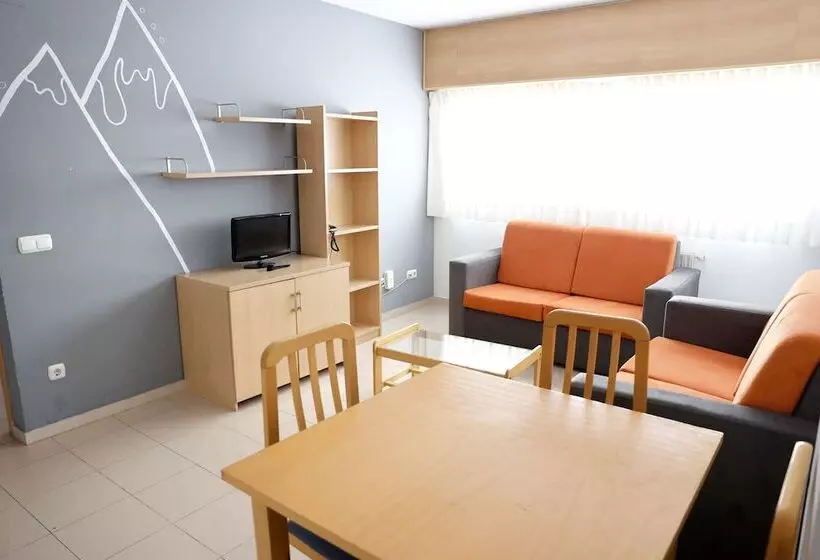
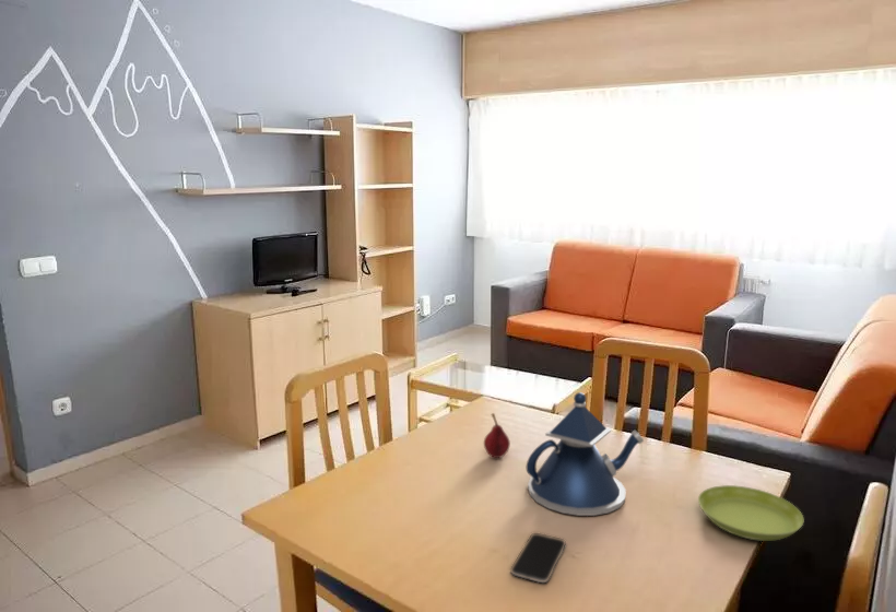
+ smartphone [509,532,567,584]
+ teapot [526,391,645,517]
+ saucer [697,484,804,542]
+ fruit [483,412,511,459]
